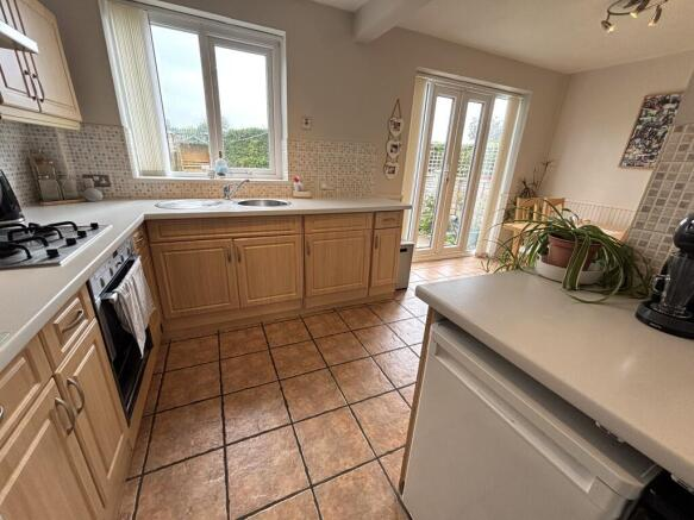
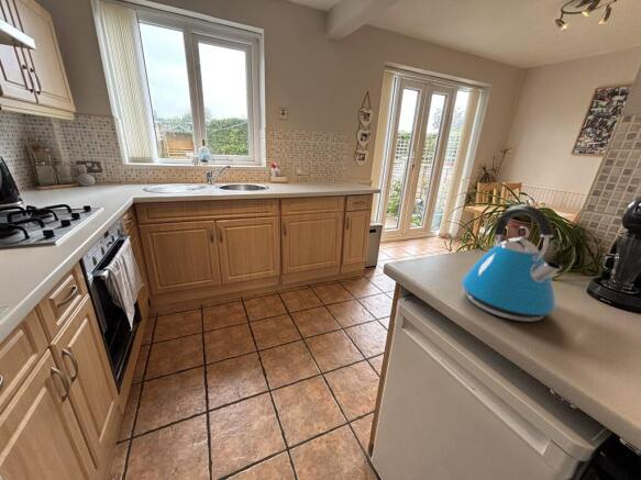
+ kettle [461,204,563,323]
